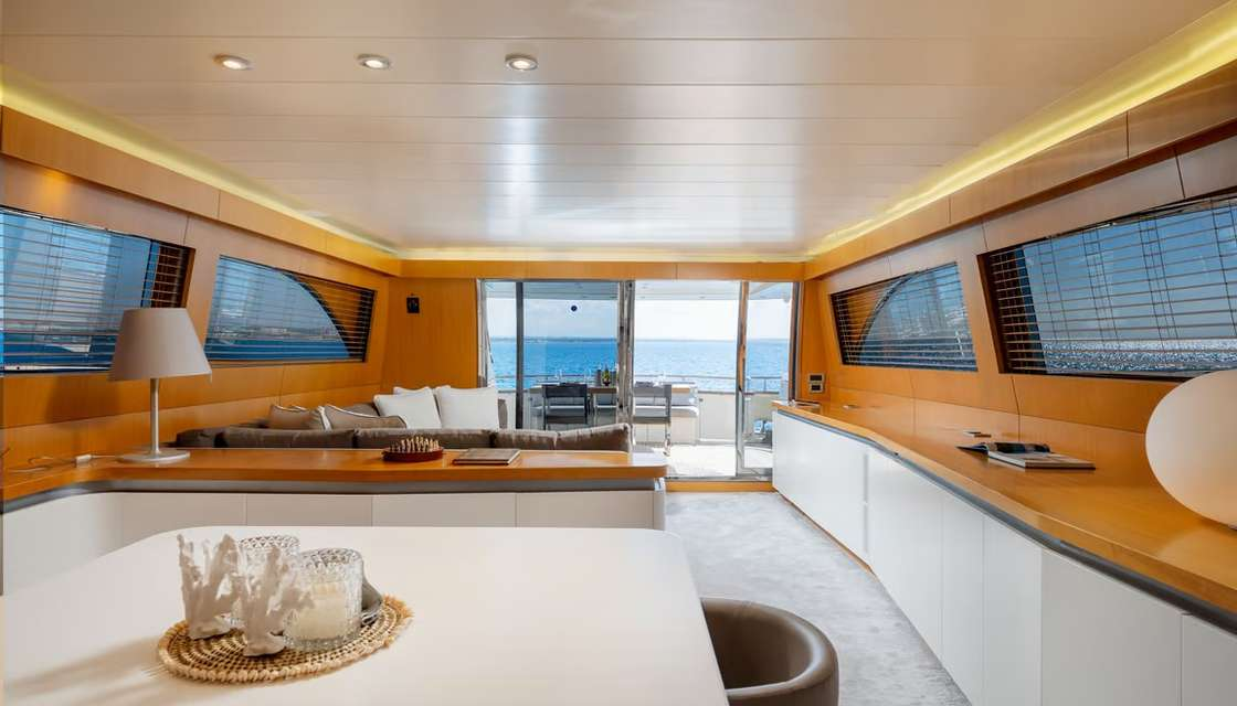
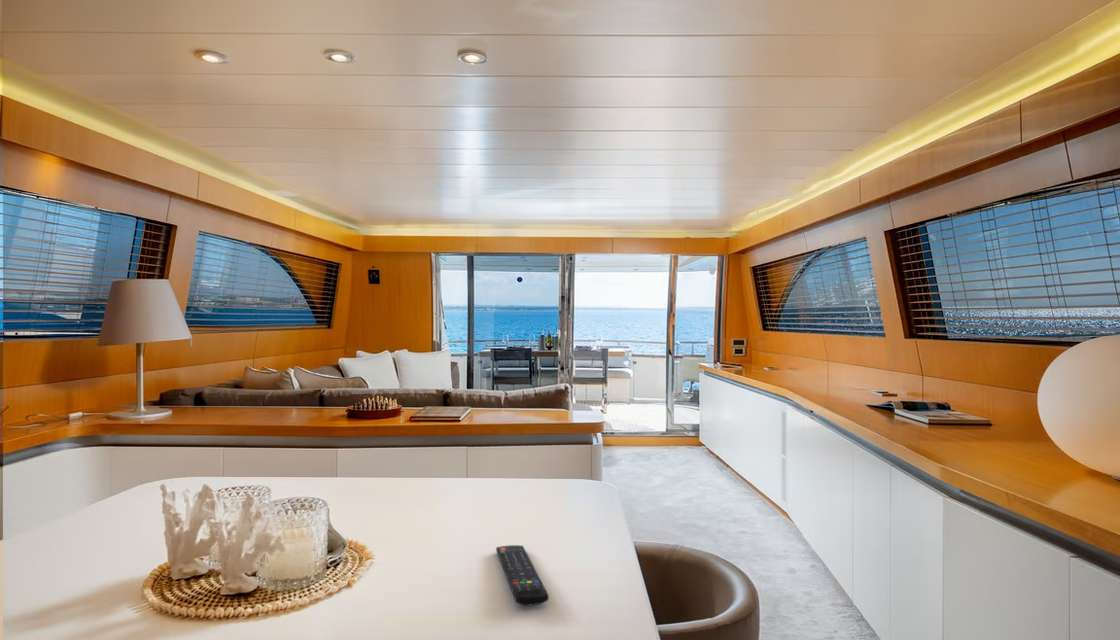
+ remote control [495,544,550,607]
